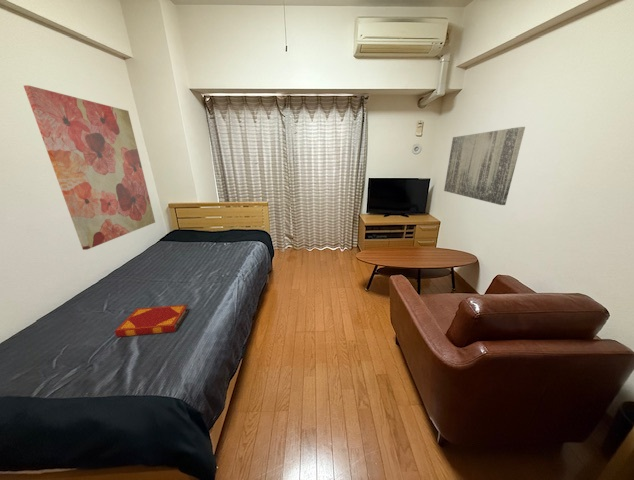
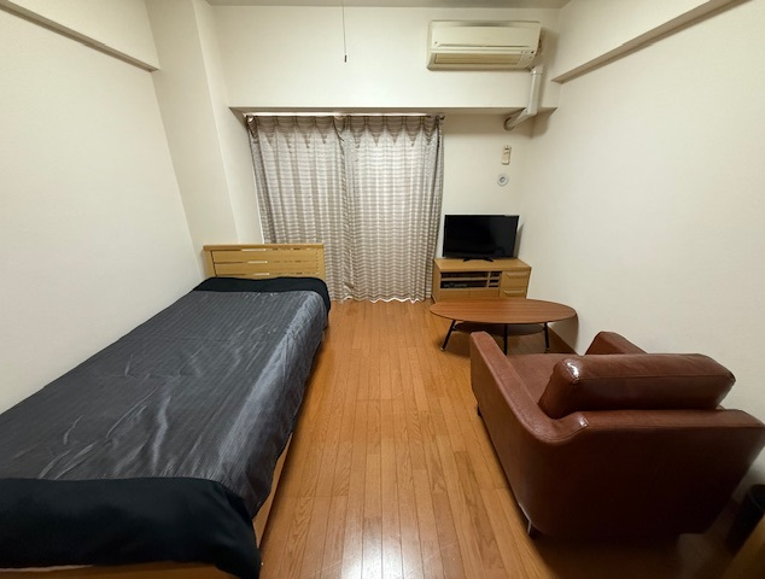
- hardback book [114,304,190,338]
- wall art [23,84,156,251]
- wall art [443,126,526,206]
